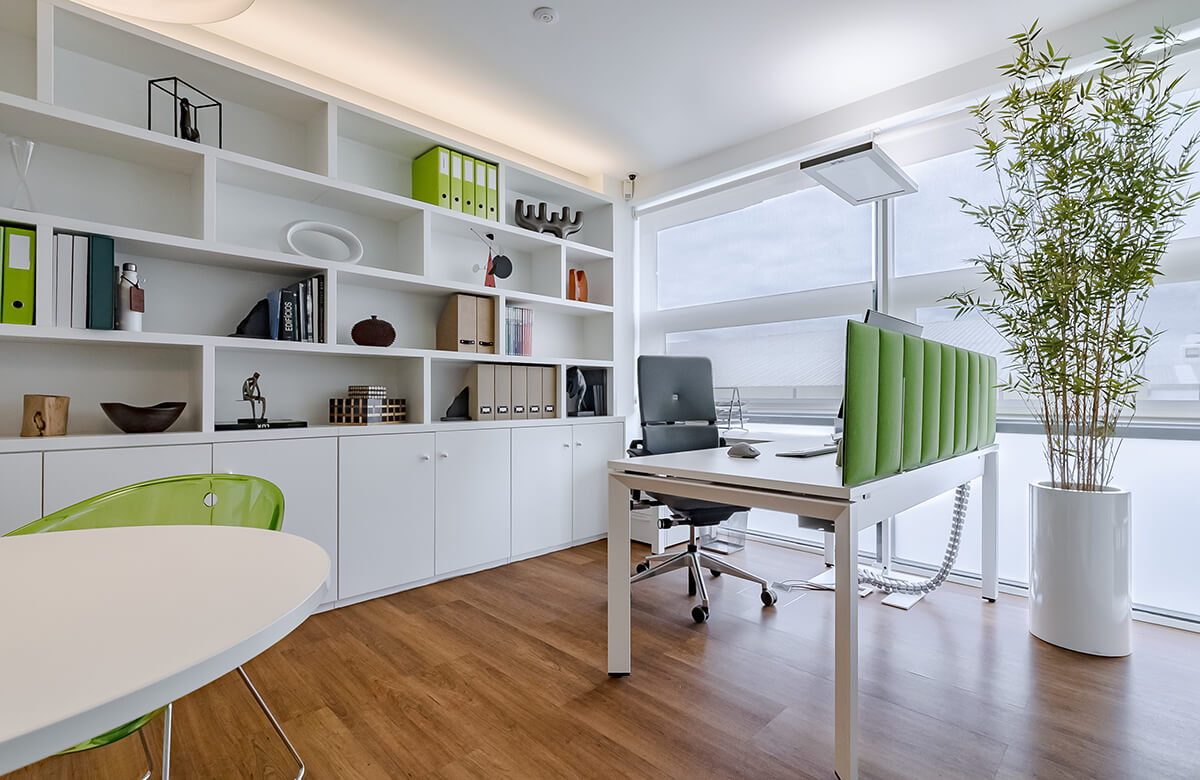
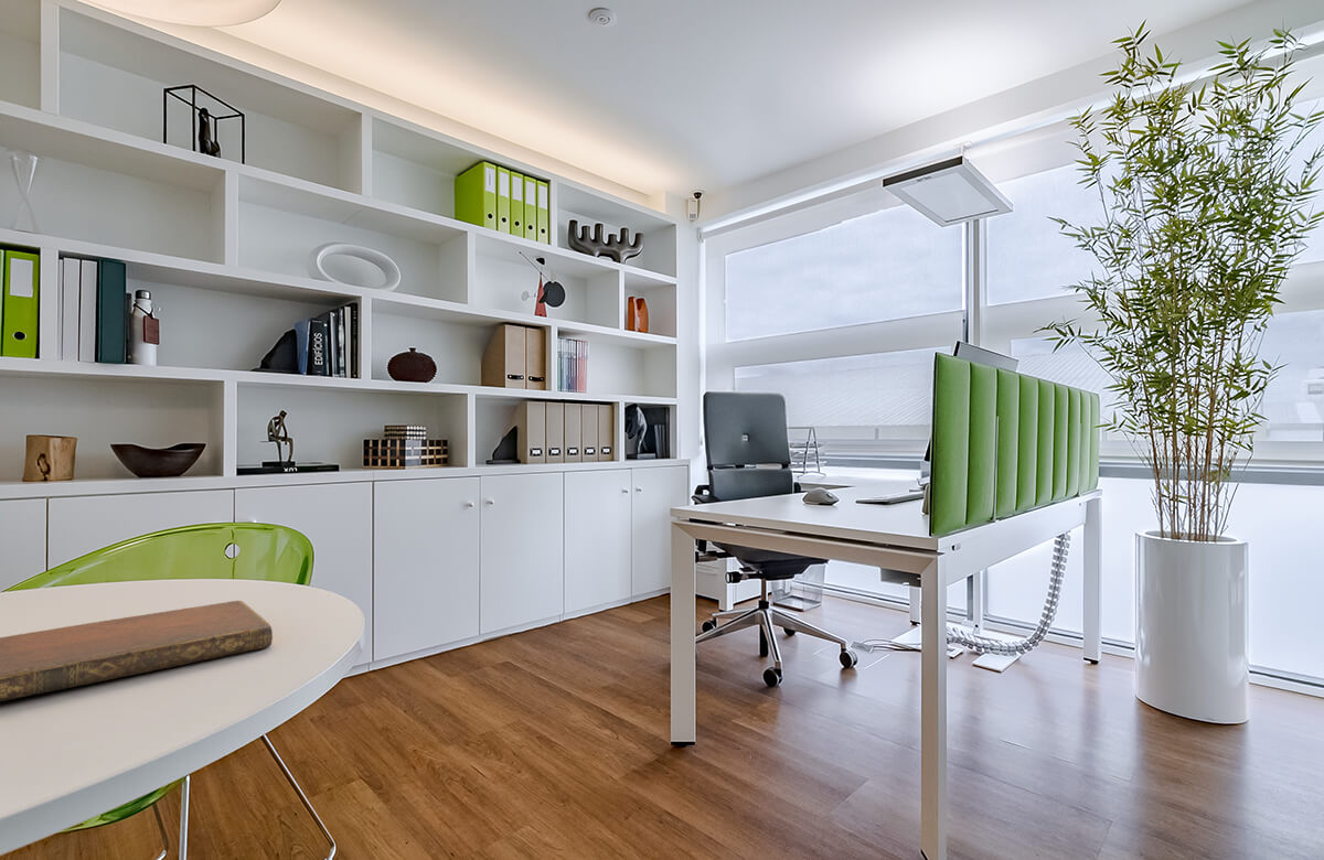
+ notebook [0,600,274,702]
